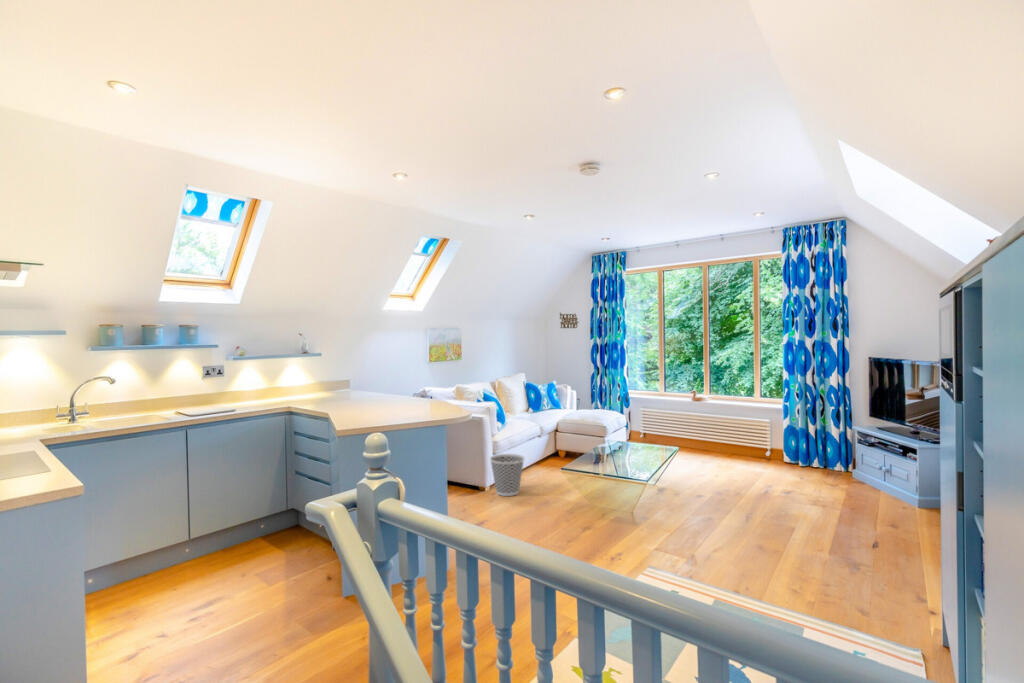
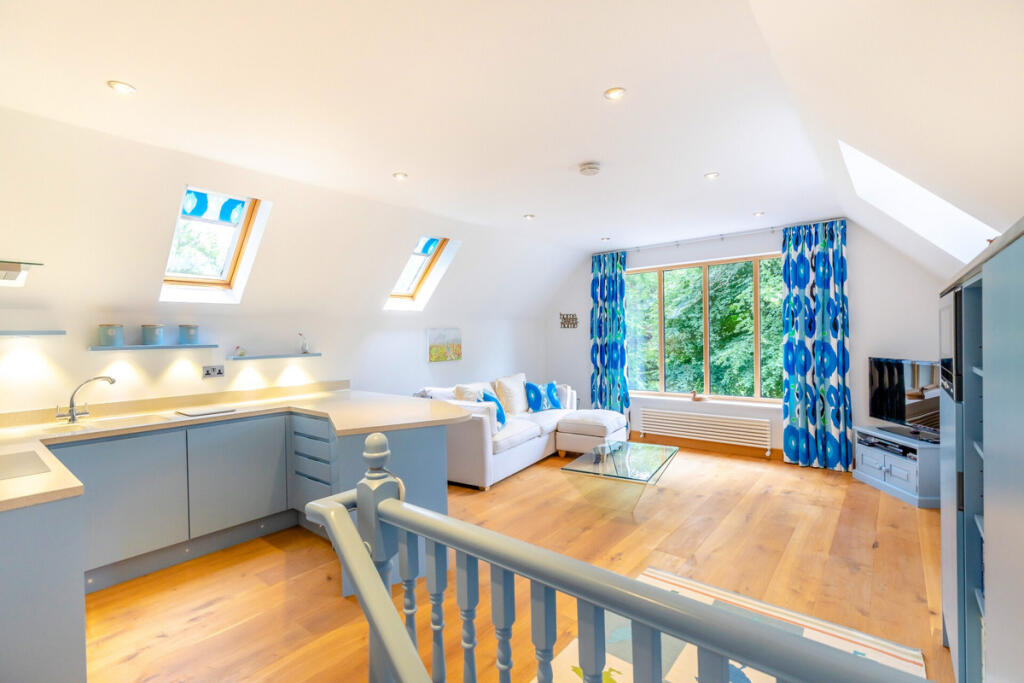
- wastebasket [489,453,526,497]
